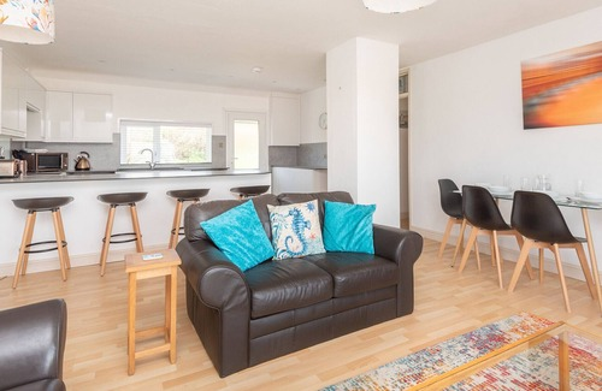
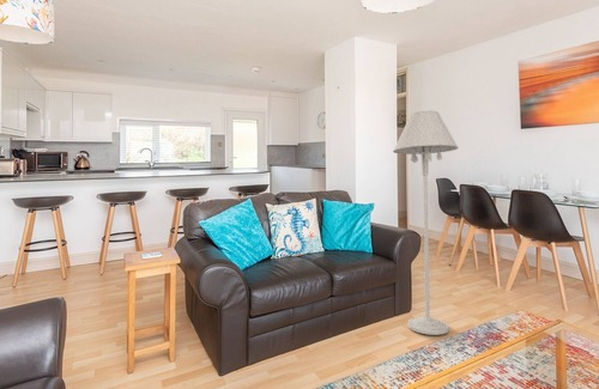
+ floor lamp [392,109,459,336]
